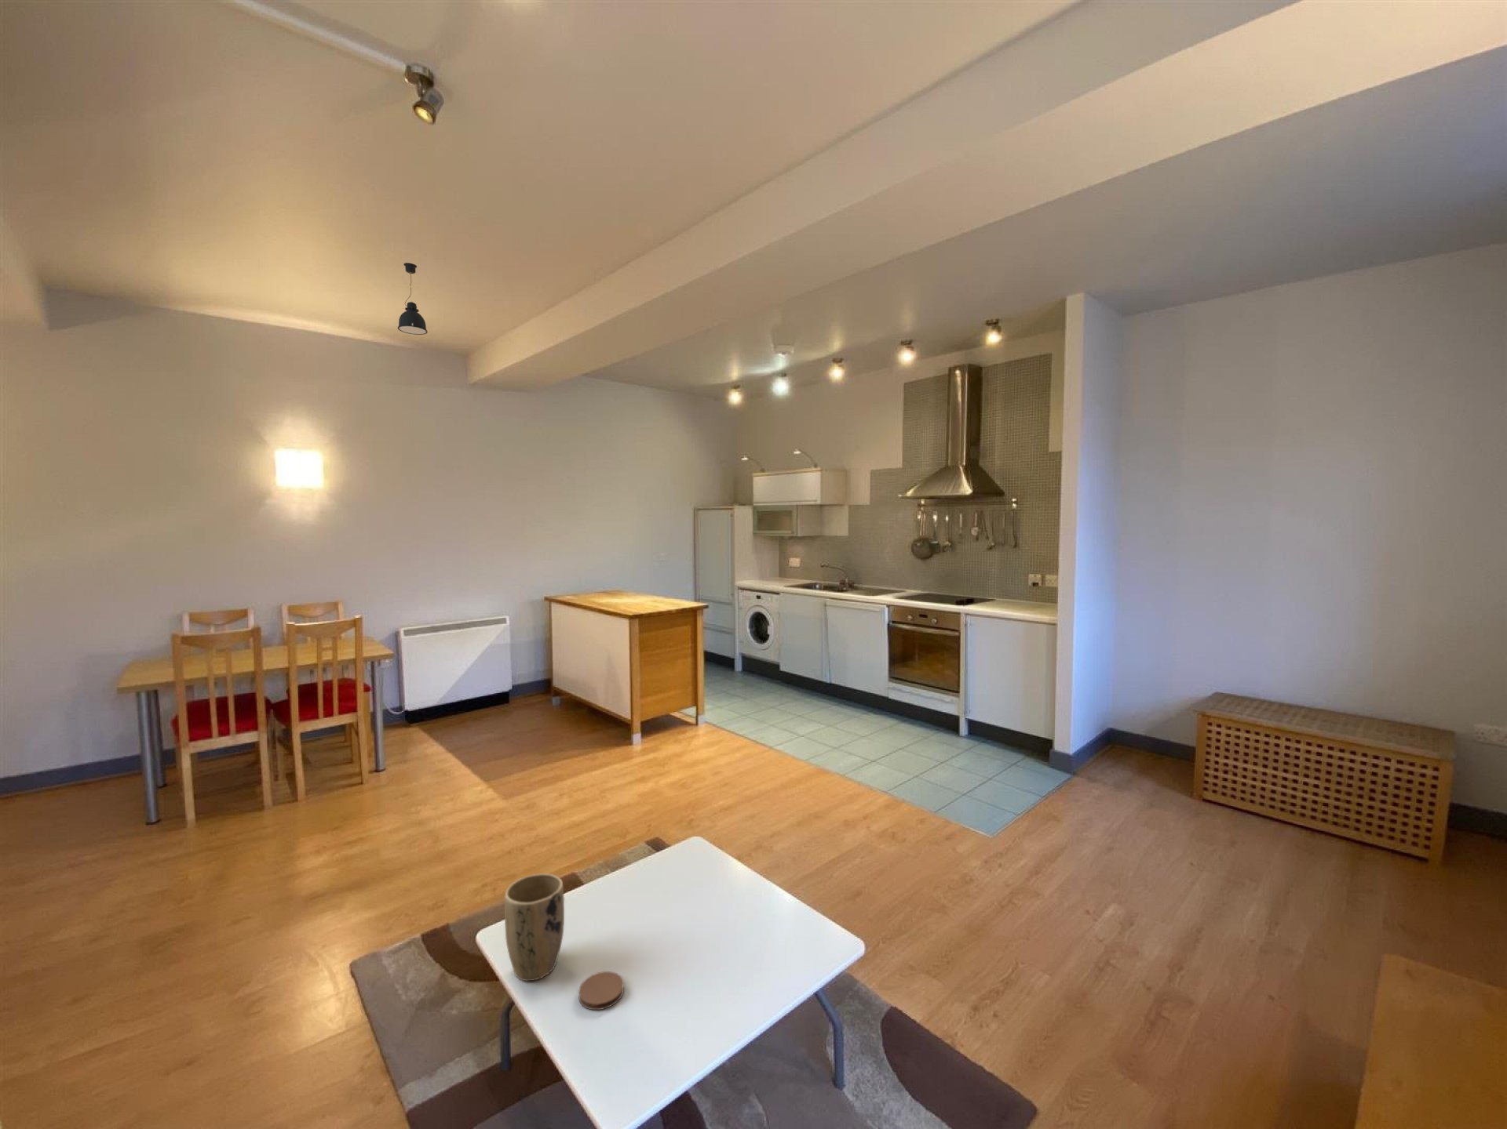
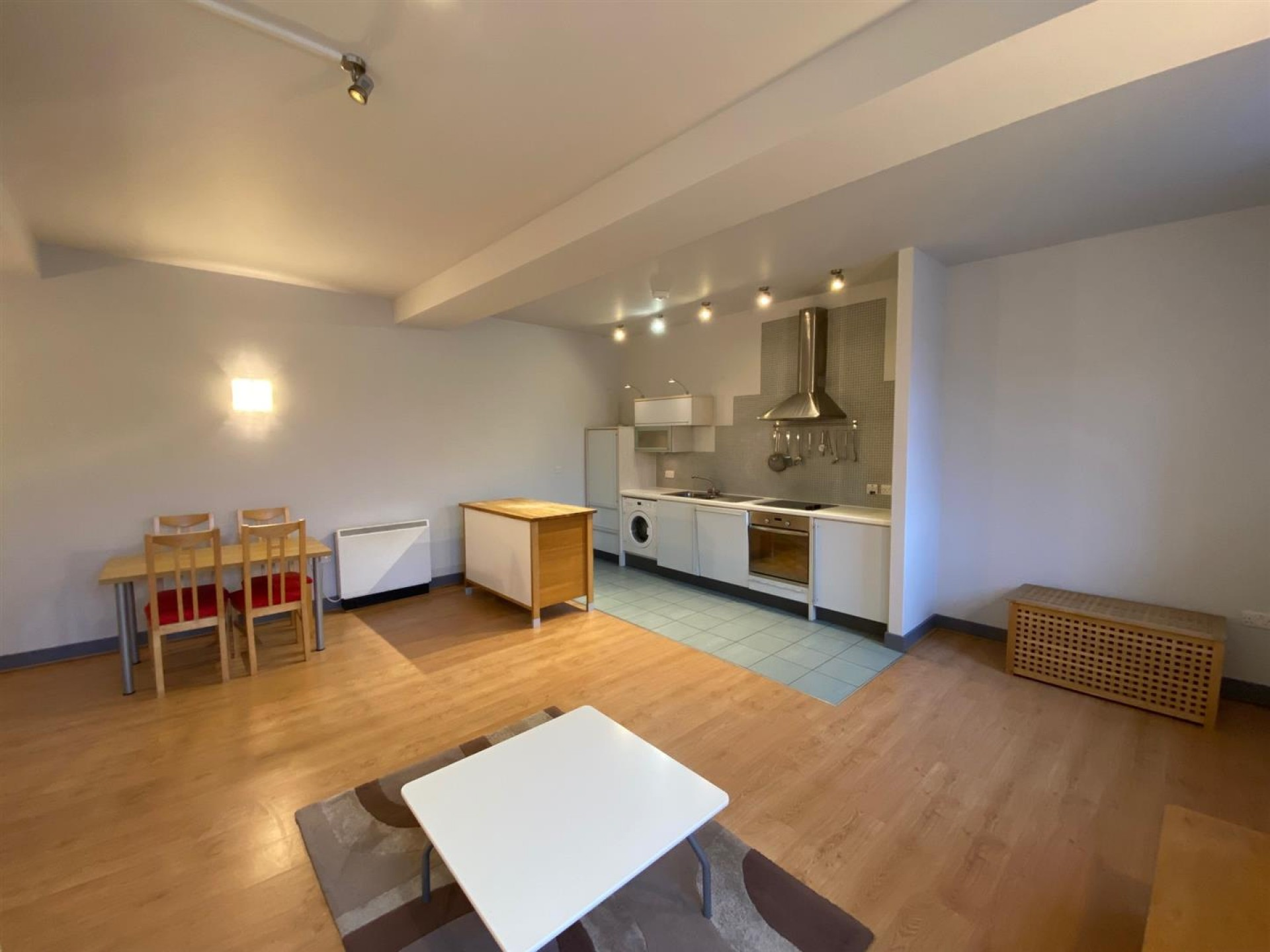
- plant pot [504,873,565,982]
- coaster [578,970,625,1010]
- pendant light [396,262,428,336]
